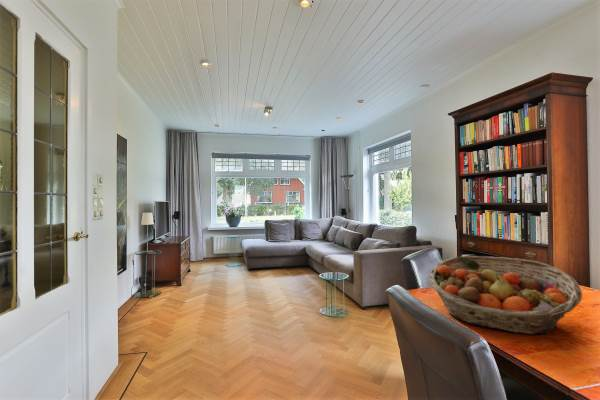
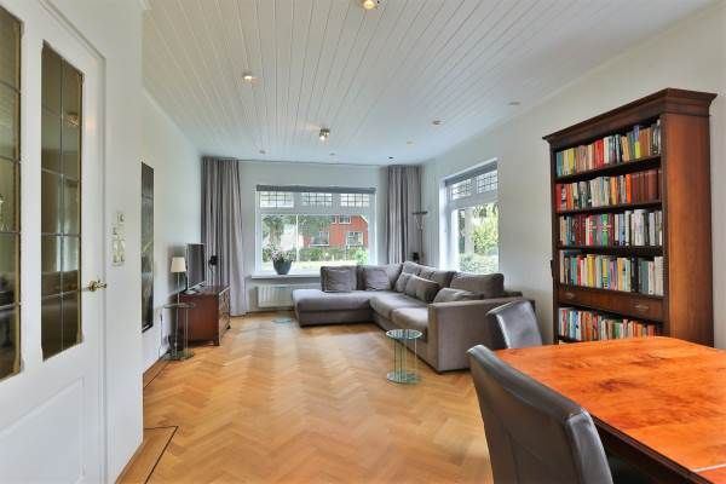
- fruit basket [428,255,583,335]
